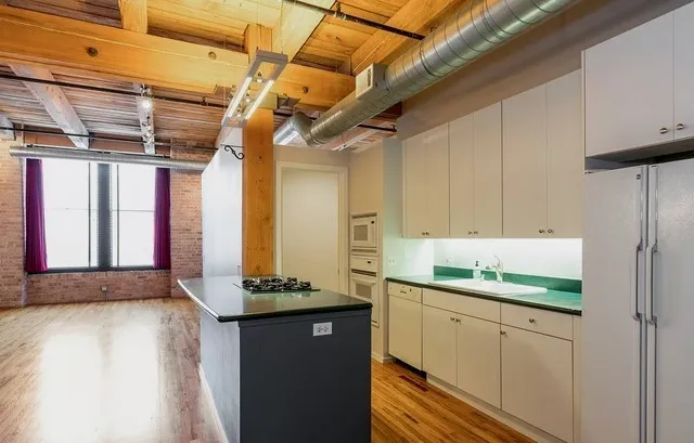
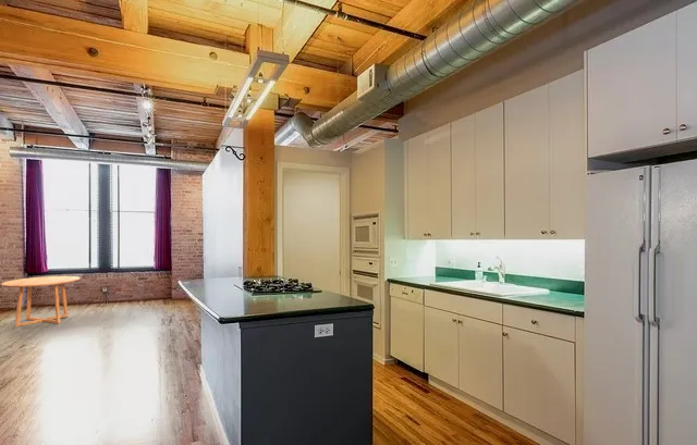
+ dining table [1,275,82,327]
